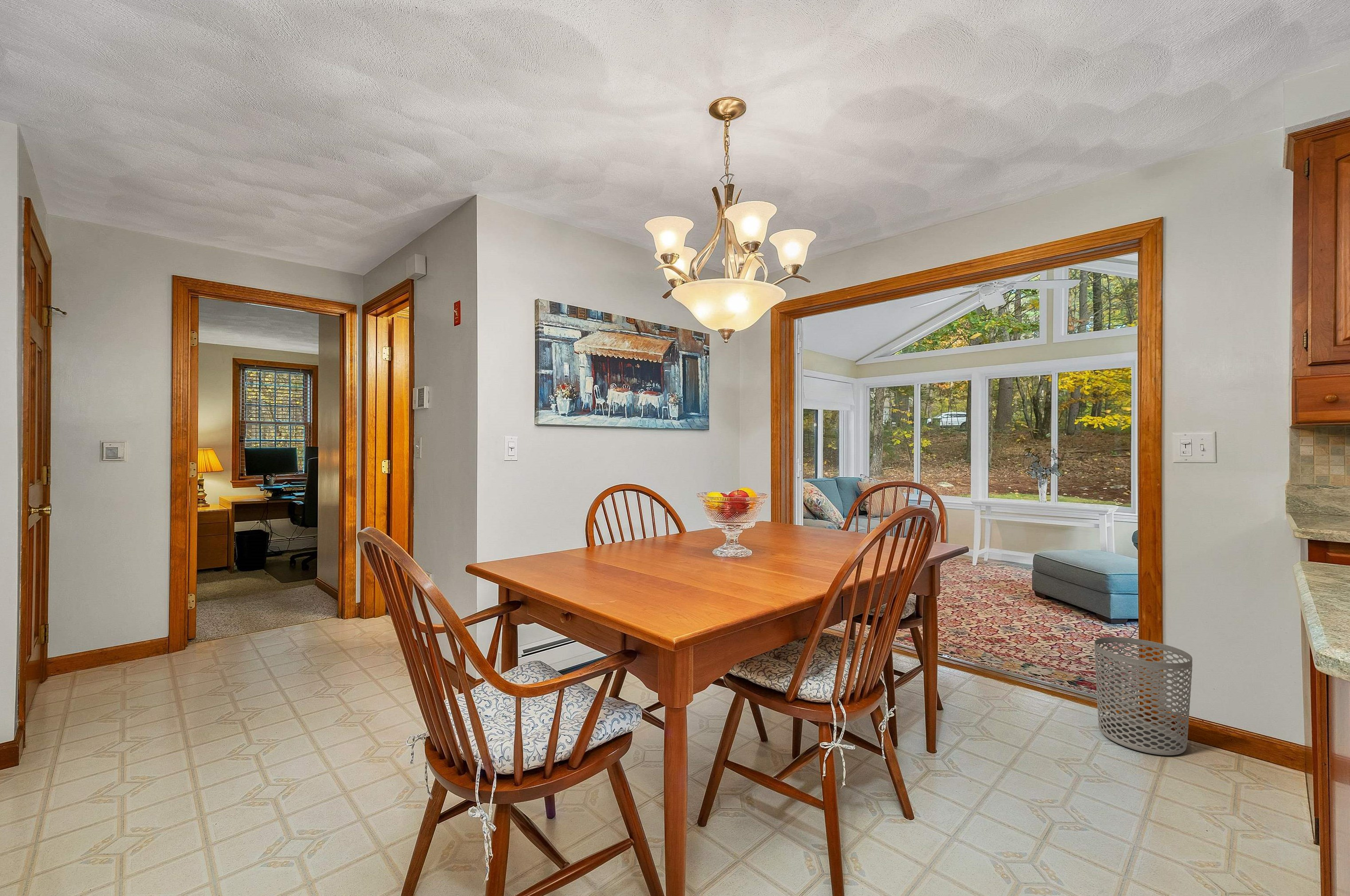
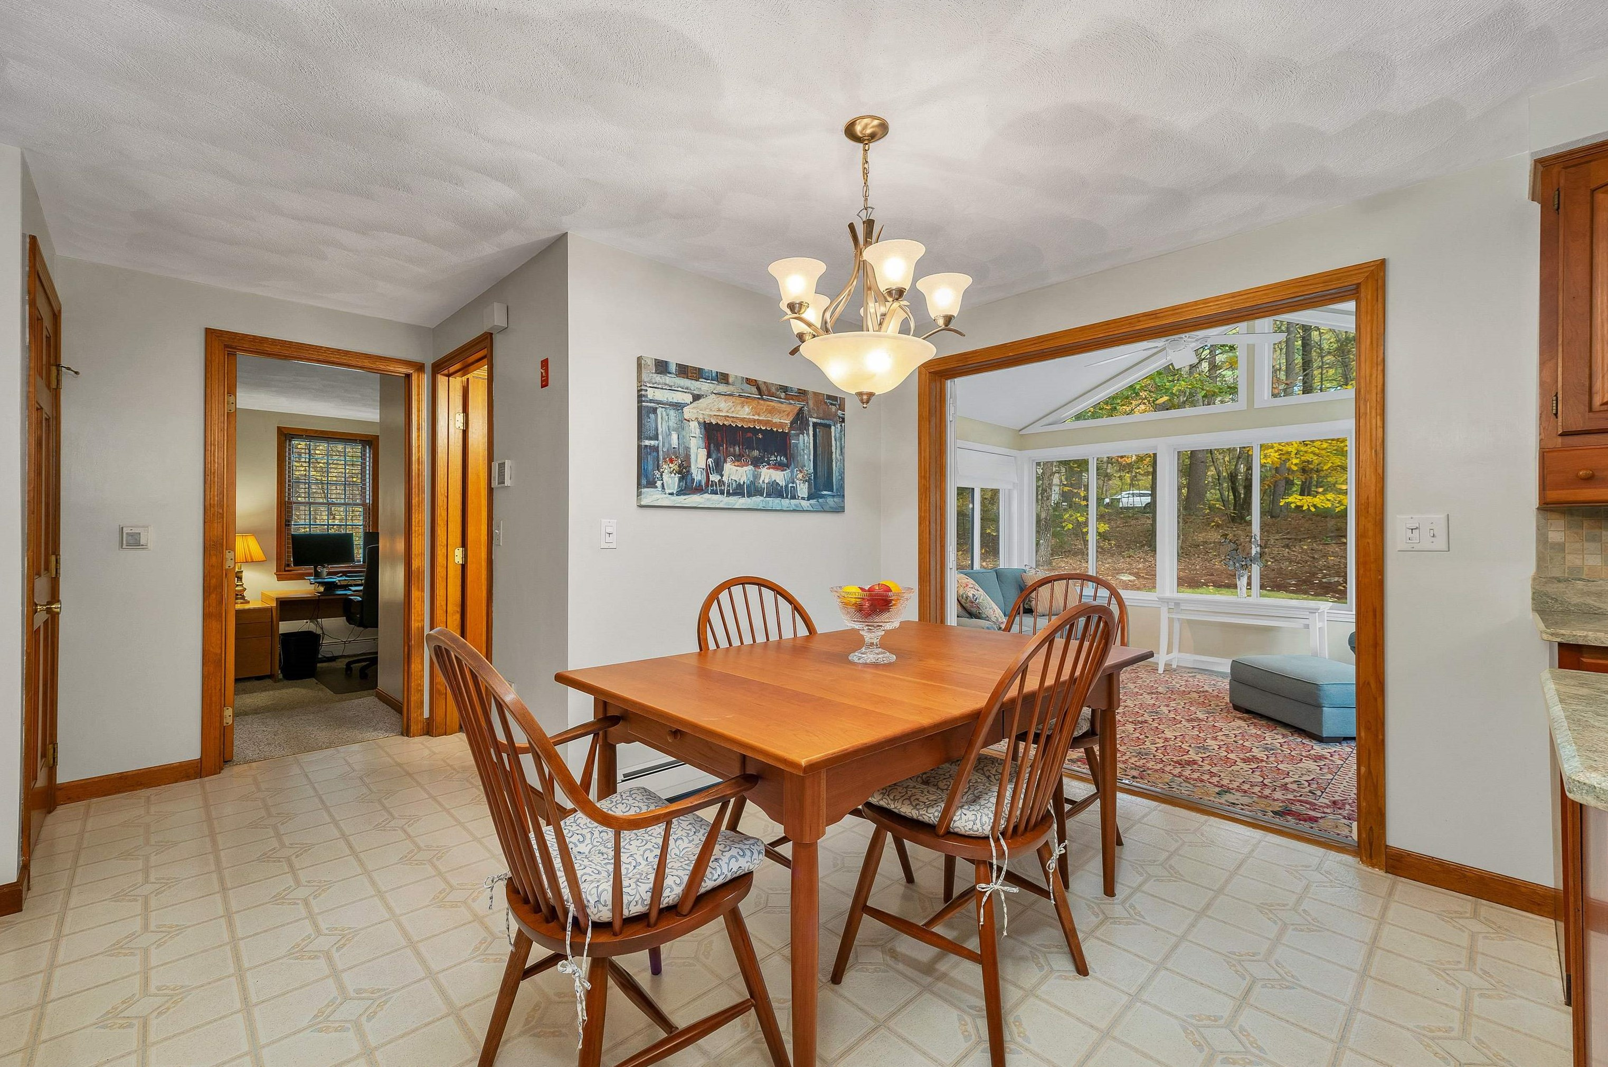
- waste bin [1094,637,1193,756]
